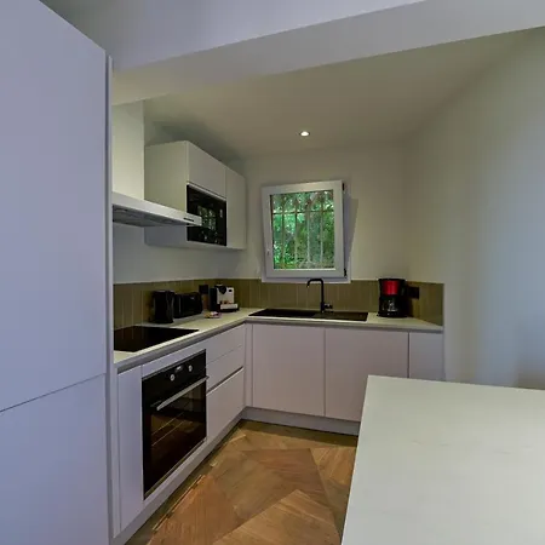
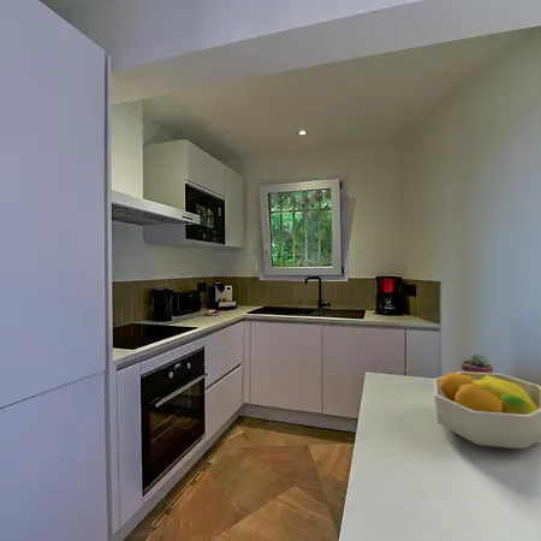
+ fruit bowl [433,370,541,450]
+ potted succulent [460,352,494,374]
